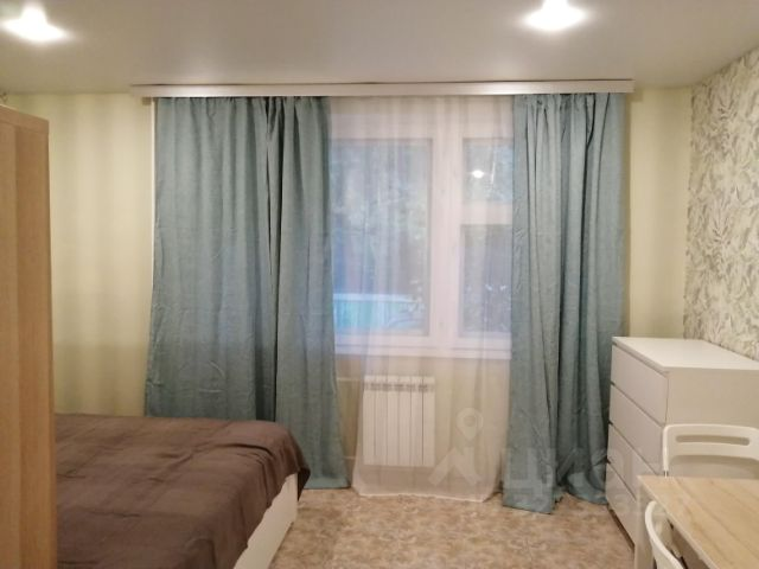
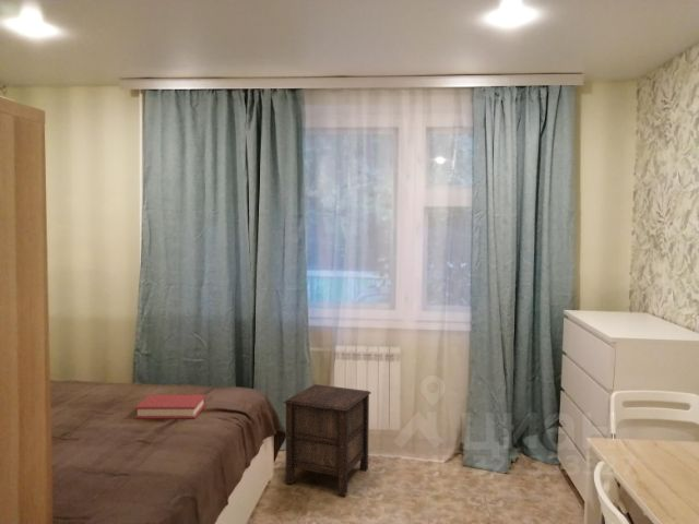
+ nightstand [283,383,372,497]
+ hardback book [134,394,206,419]
